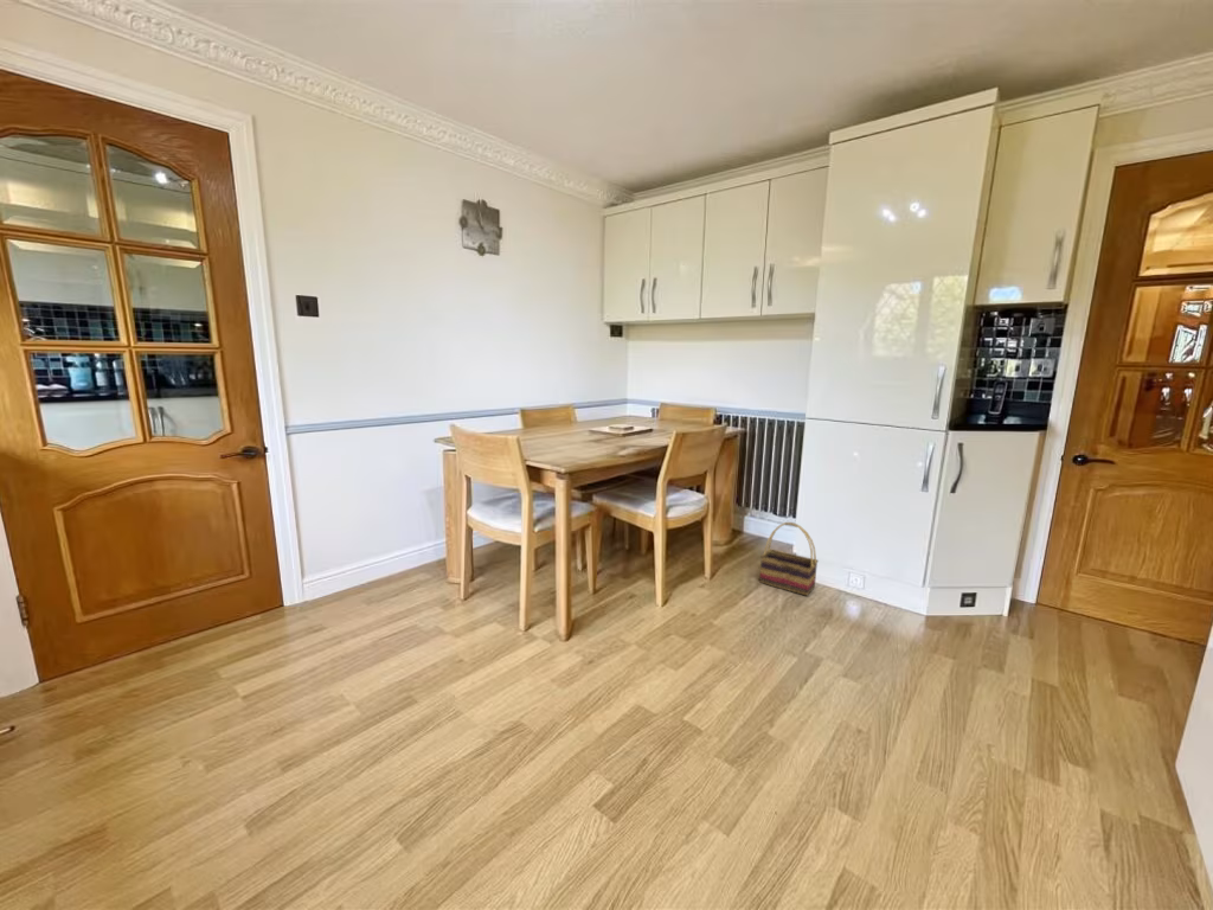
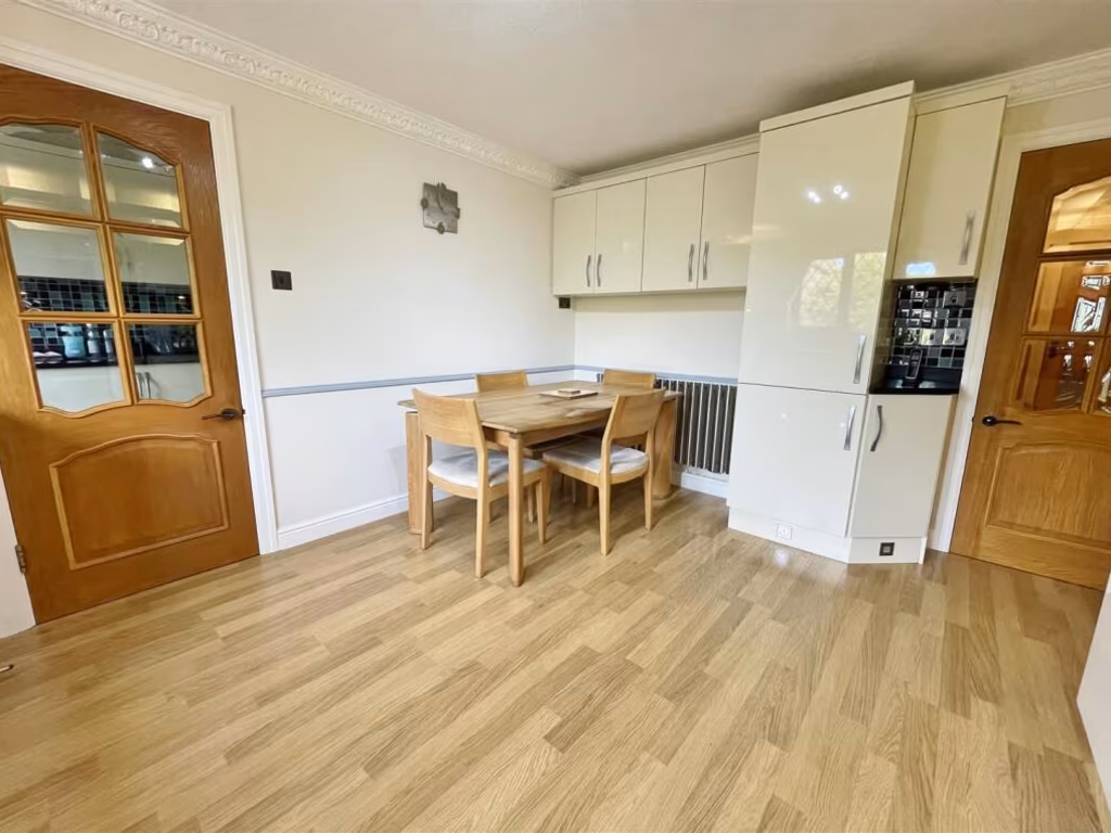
- basket [758,521,820,597]
